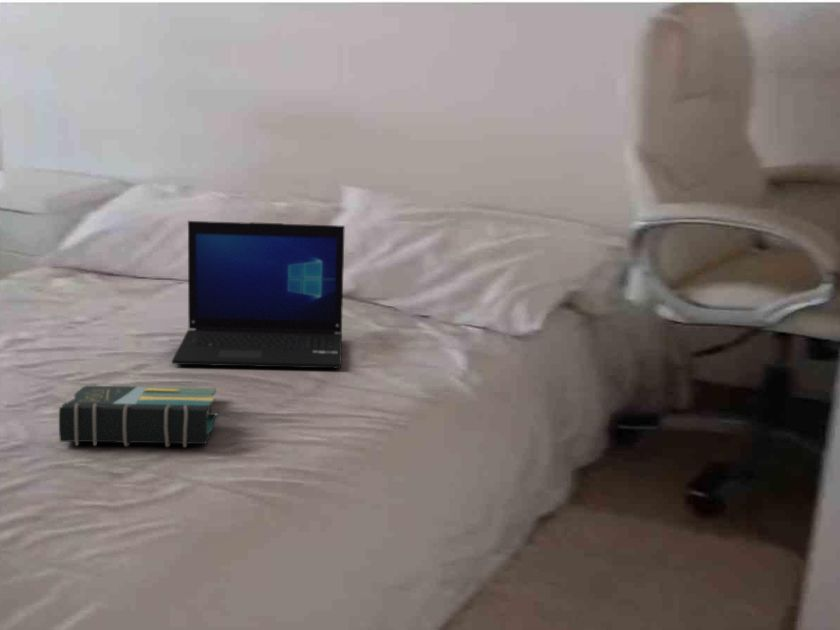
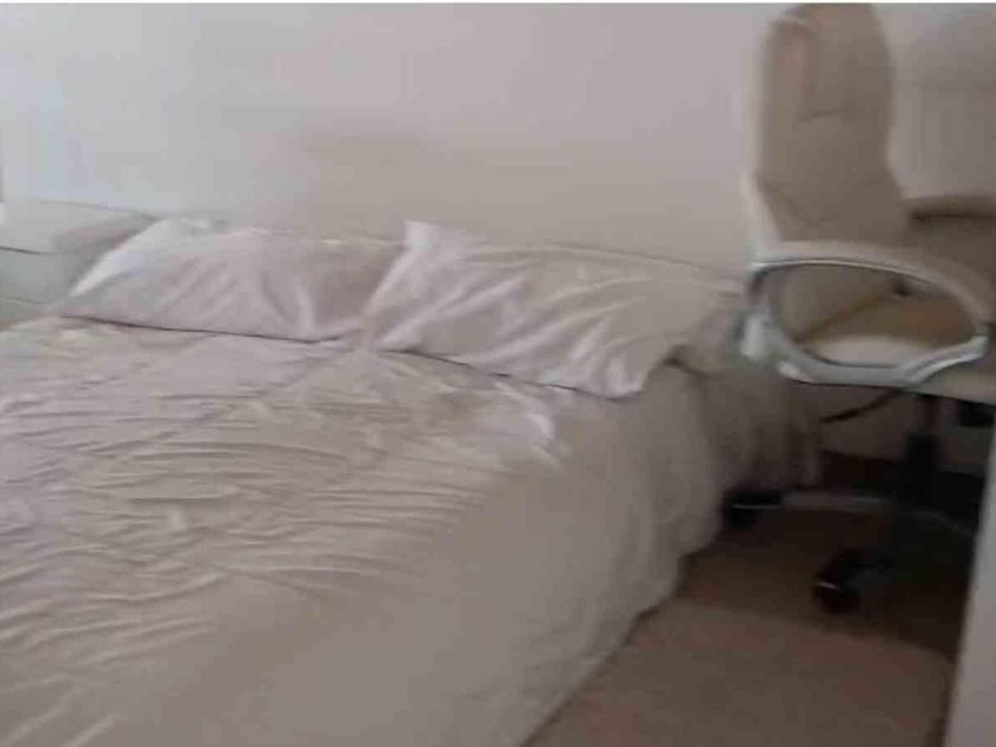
- notebook [58,385,217,448]
- laptop [171,220,346,369]
